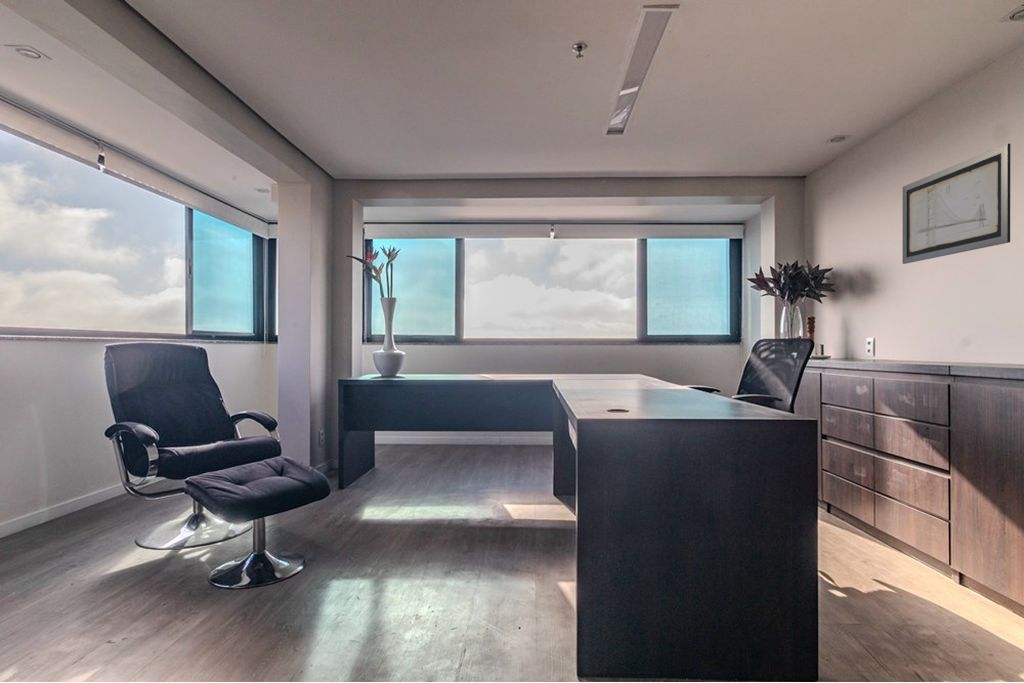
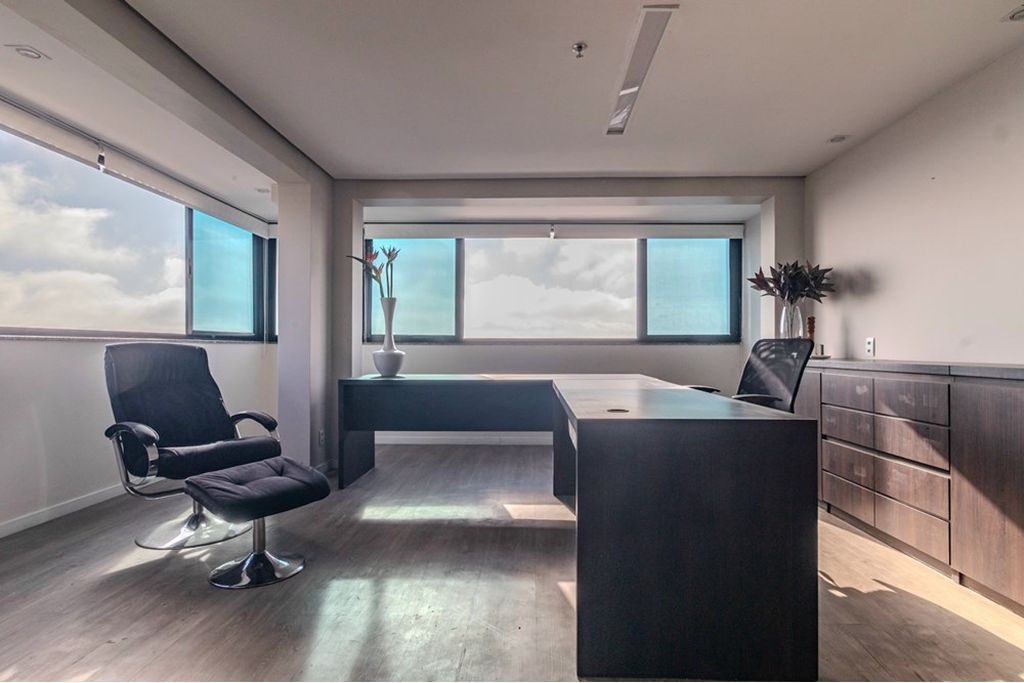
- wall art [902,142,1011,265]
